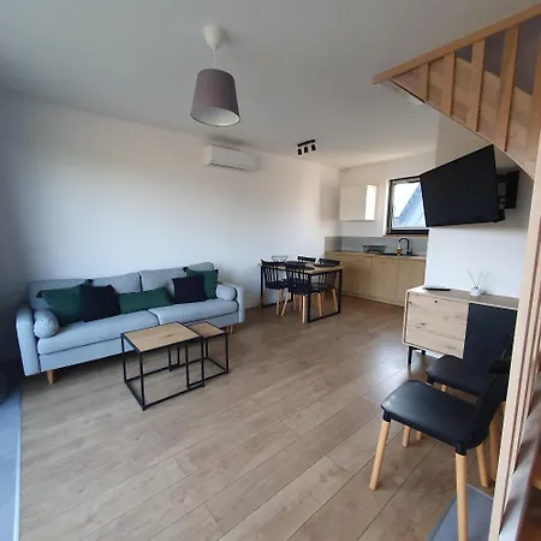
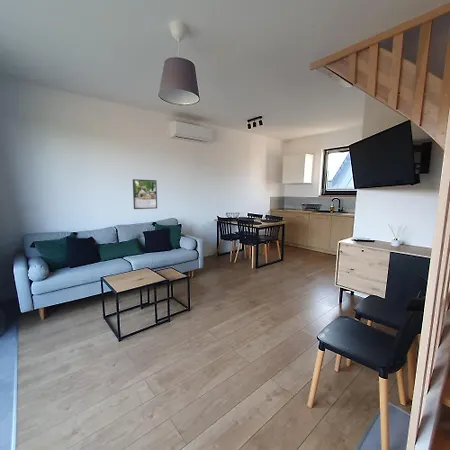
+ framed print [132,178,158,210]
